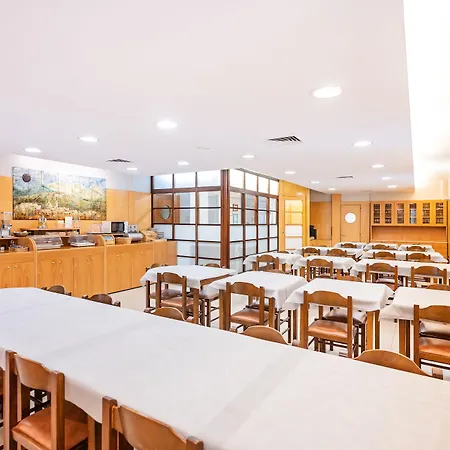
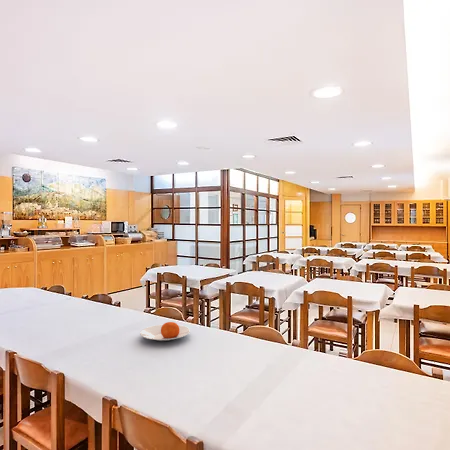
+ plate [139,321,191,342]
